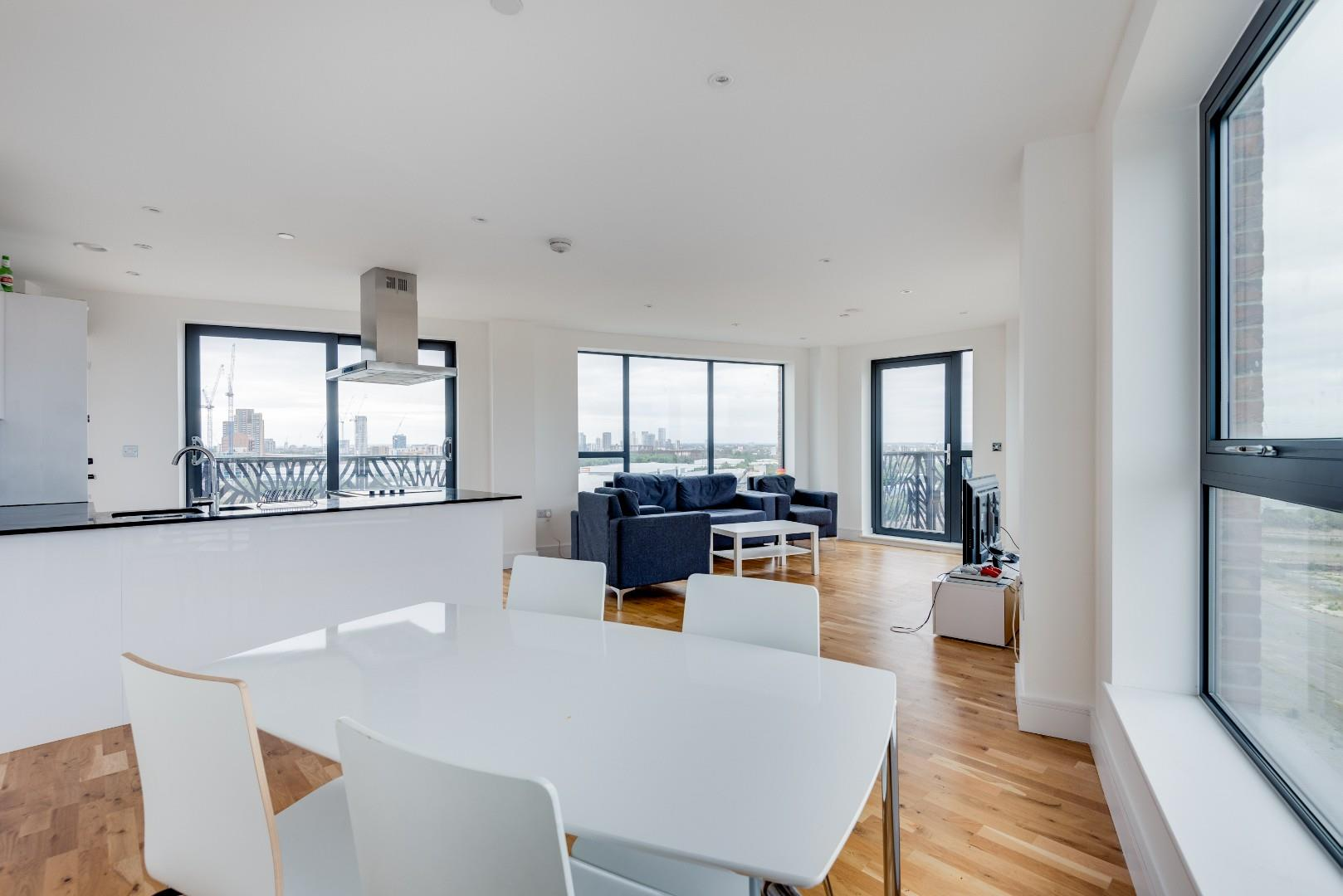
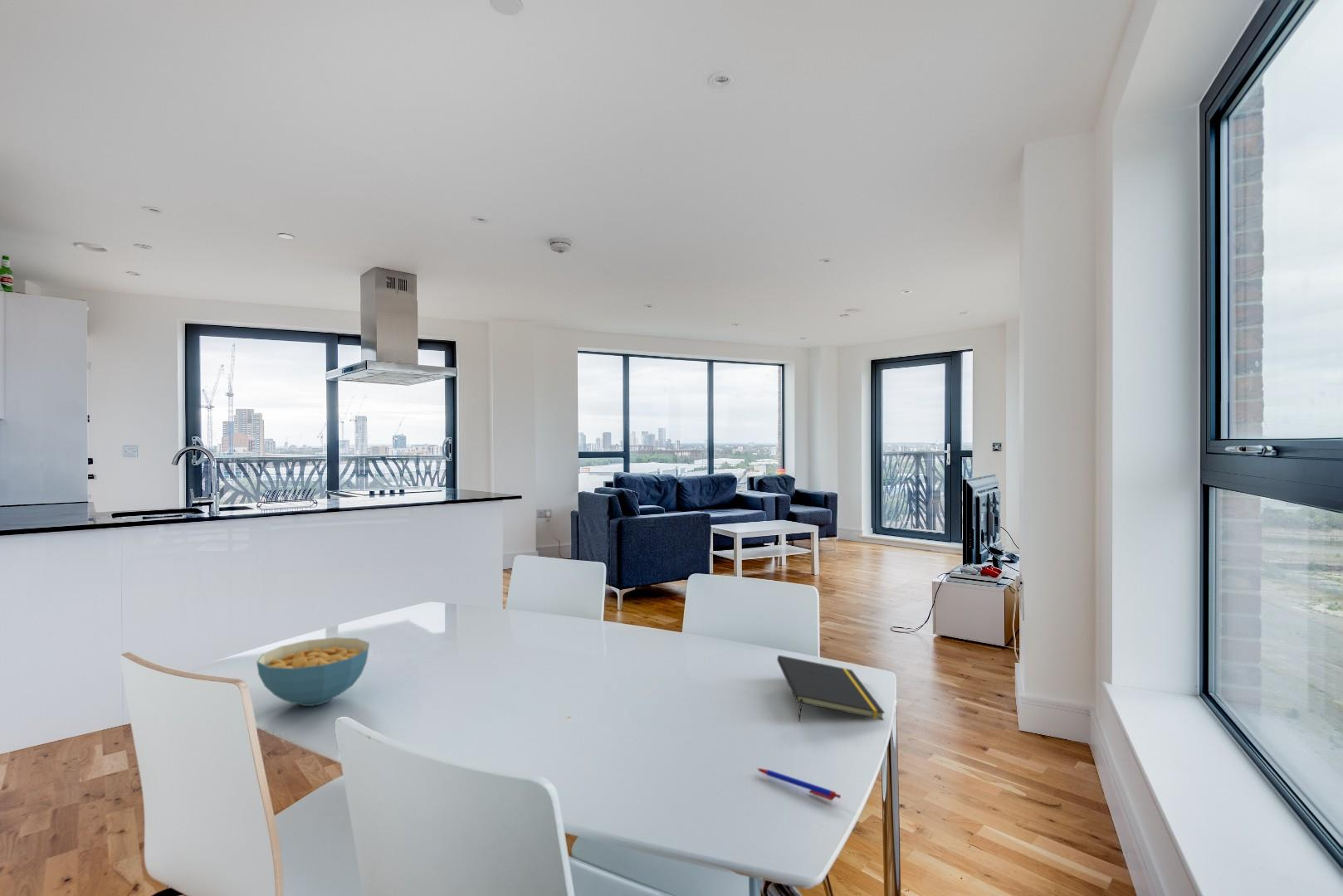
+ pen [756,767,842,801]
+ notepad [776,655,886,722]
+ cereal bowl [256,636,370,707]
